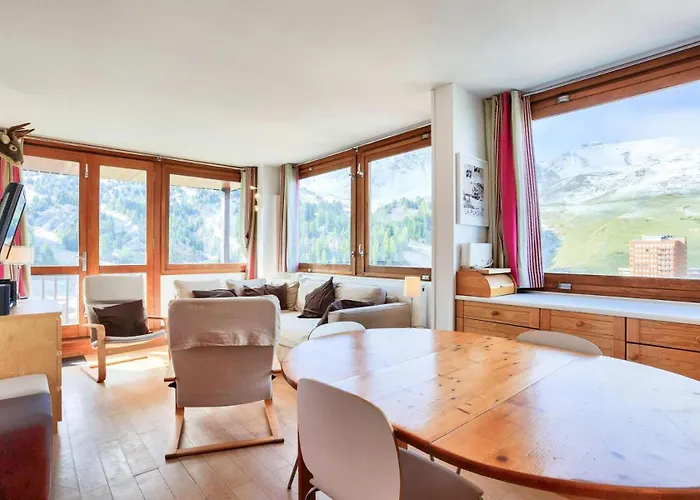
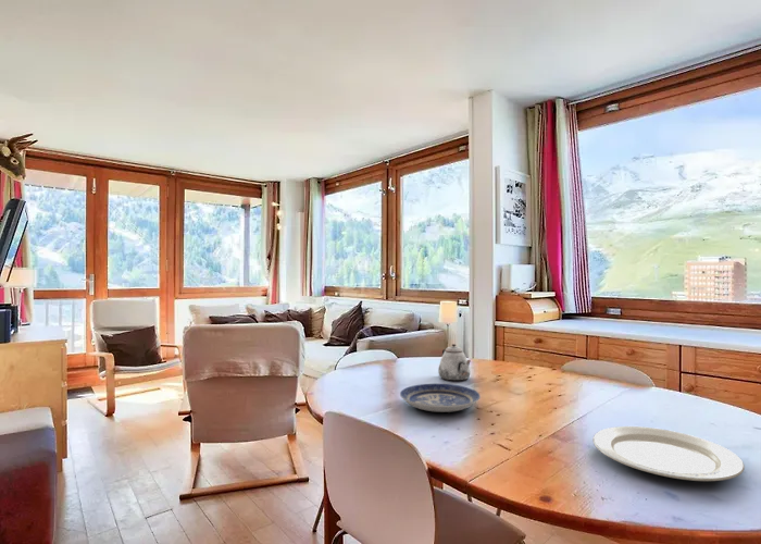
+ teapot [437,343,472,382]
+ plate [399,383,482,413]
+ chinaware [591,425,746,482]
